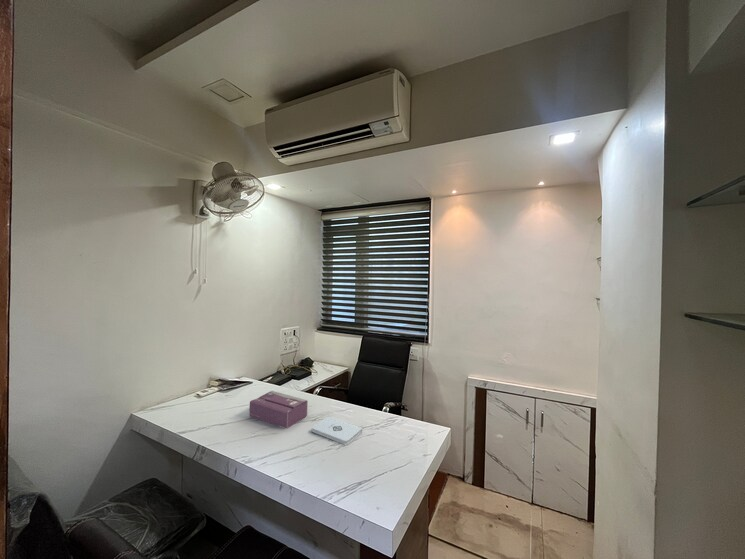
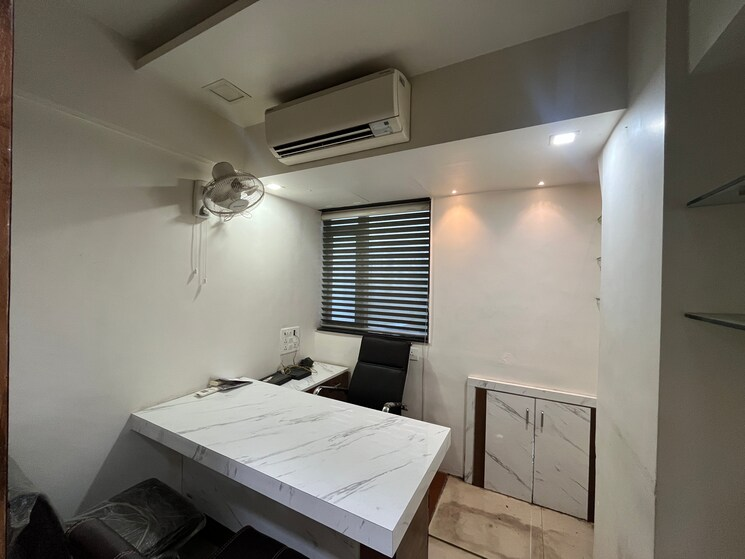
- notepad [311,416,363,445]
- tissue box [249,390,309,430]
